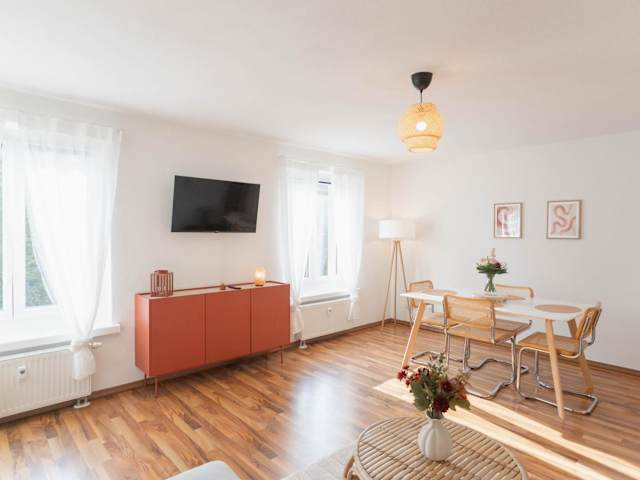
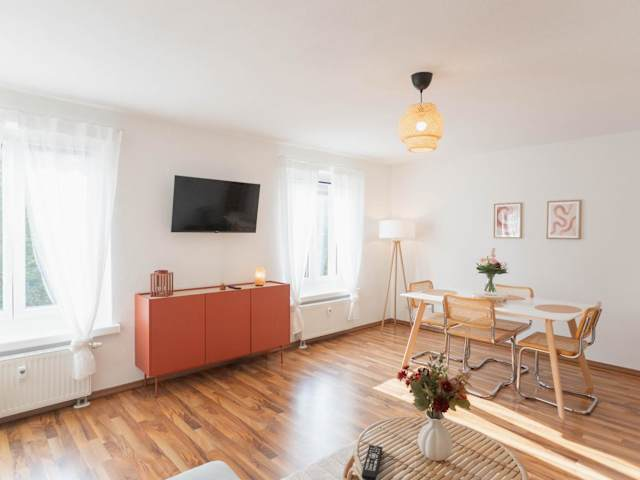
+ remote control [361,444,383,480]
